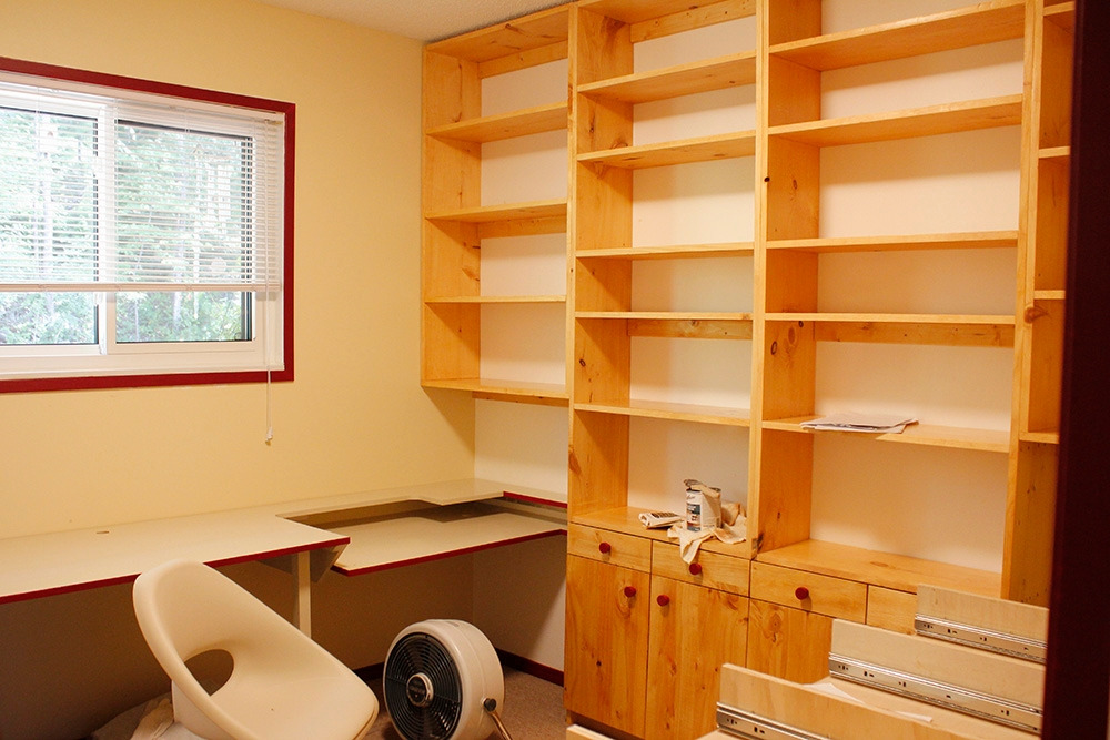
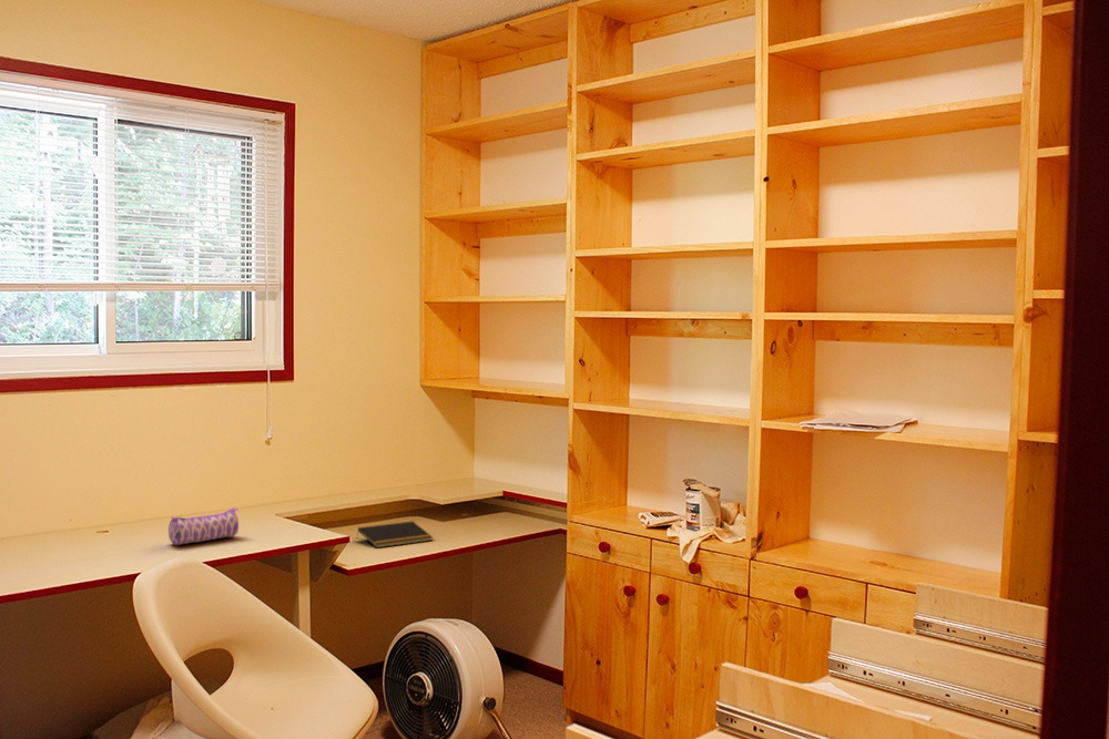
+ notepad [356,521,434,548]
+ pencil case [167,506,240,546]
